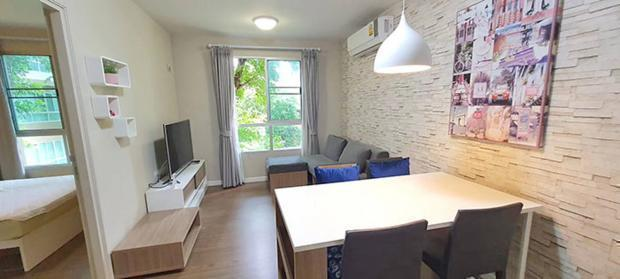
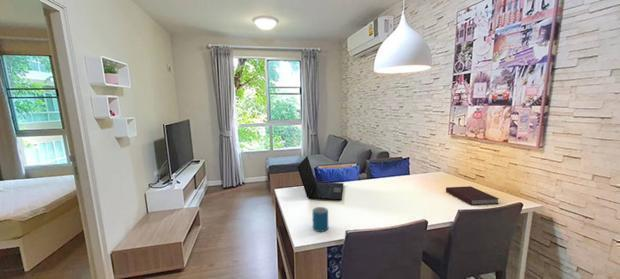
+ mug [311,206,329,233]
+ laptop [296,155,344,201]
+ notebook [445,185,500,206]
